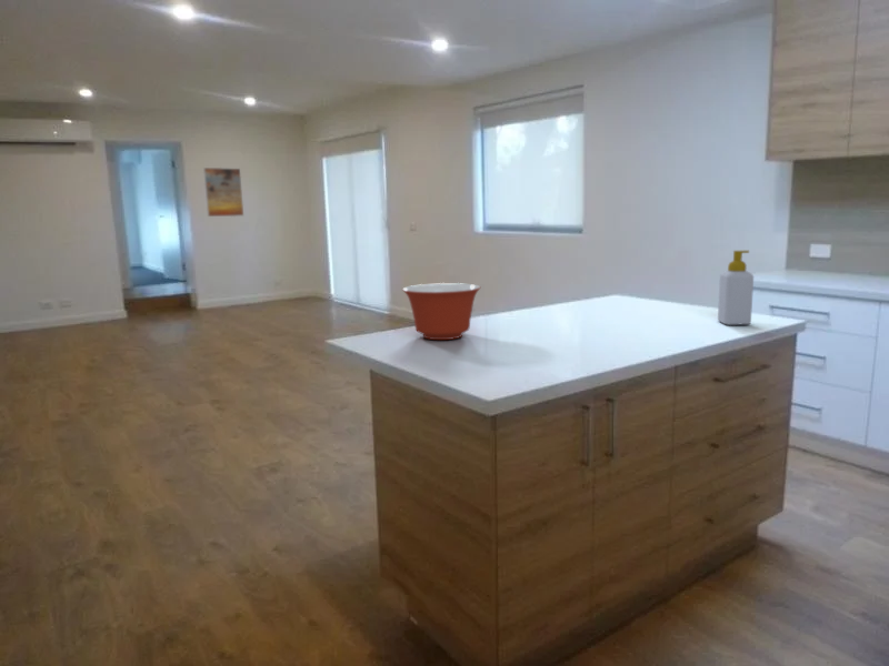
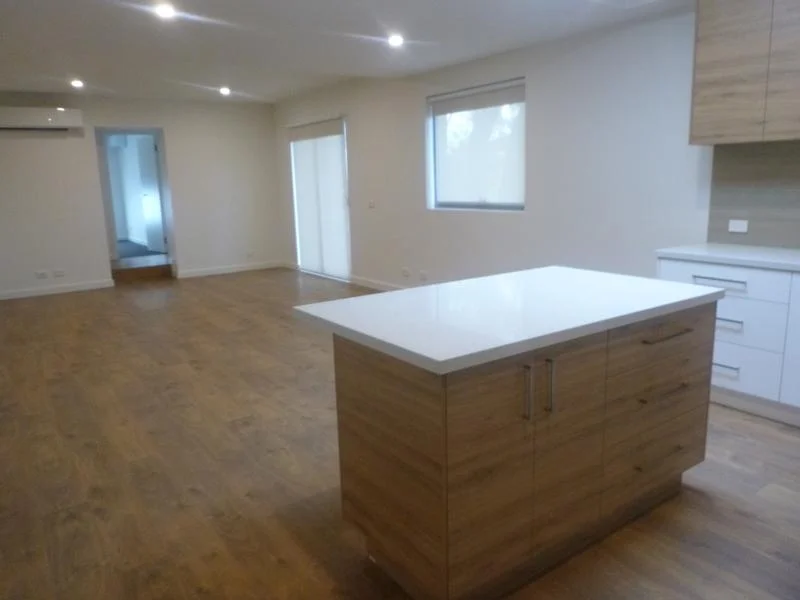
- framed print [202,167,244,218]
- mixing bowl [401,282,481,341]
- soap bottle [717,250,755,326]
